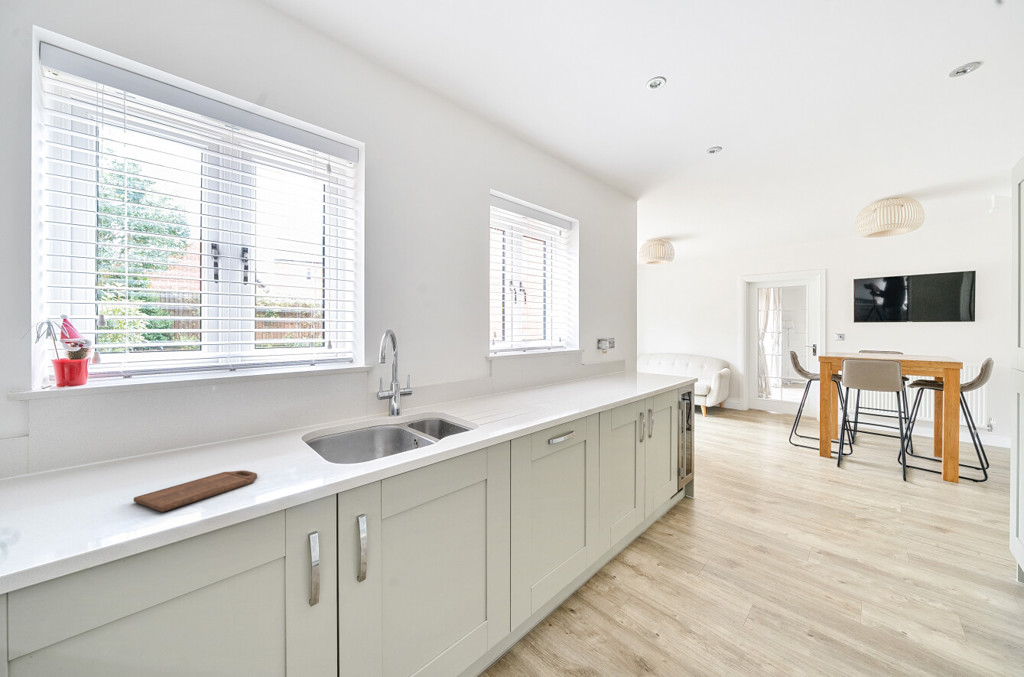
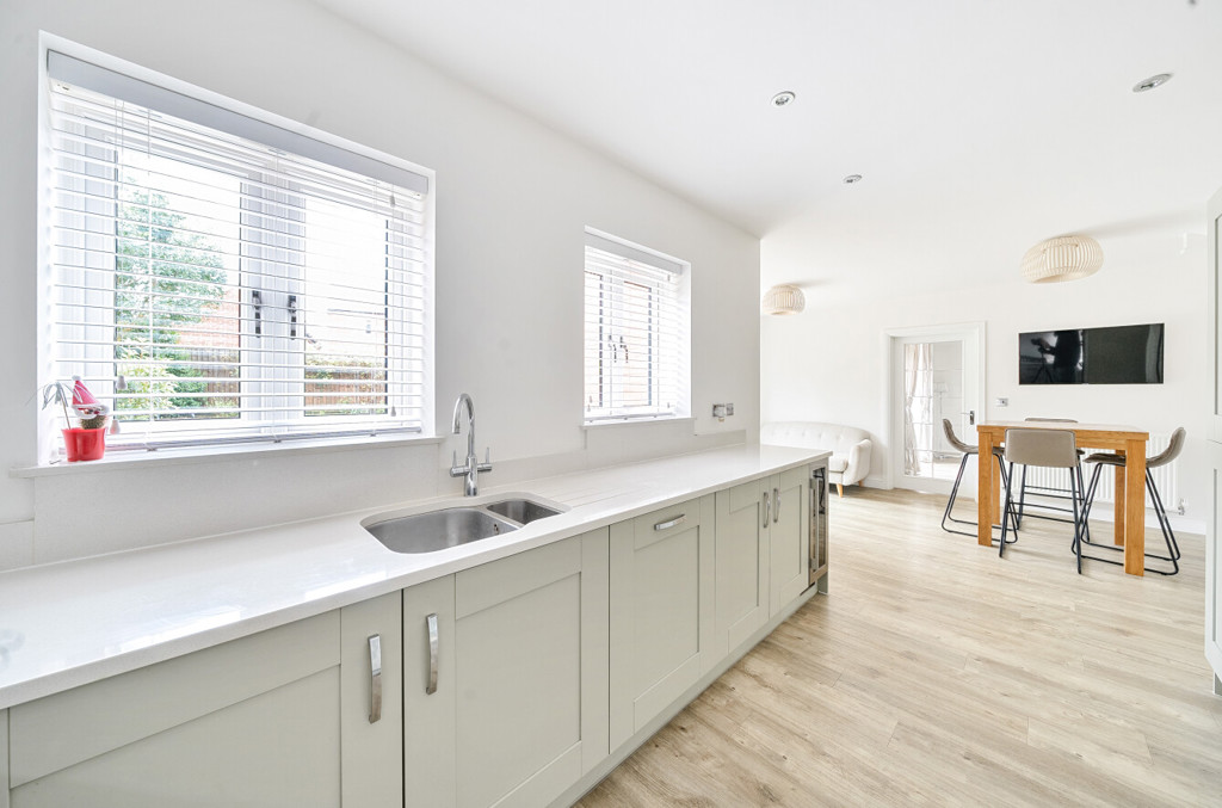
- cutting board [133,469,258,513]
